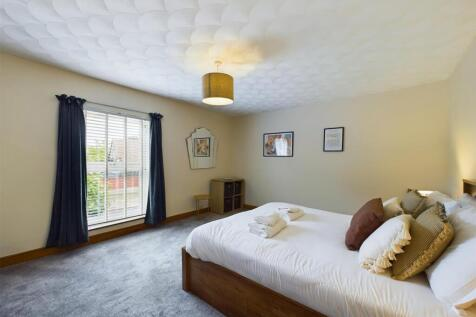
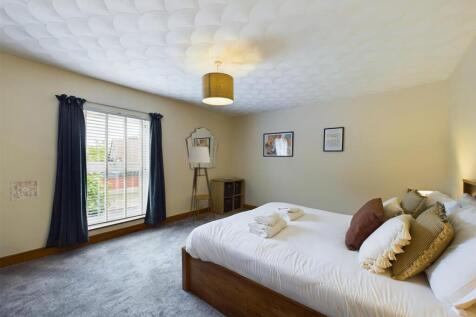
+ wall ornament [9,178,40,202]
+ floor lamp [175,145,216,226]
